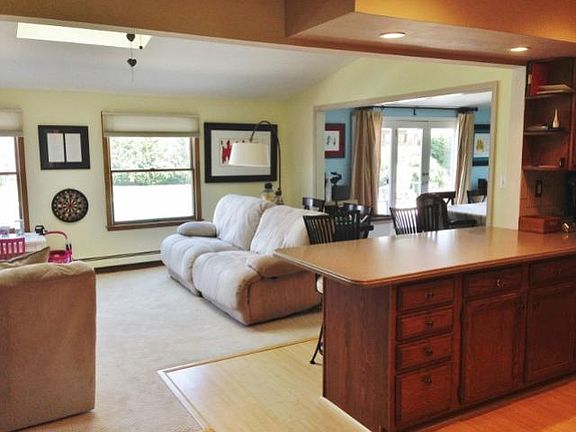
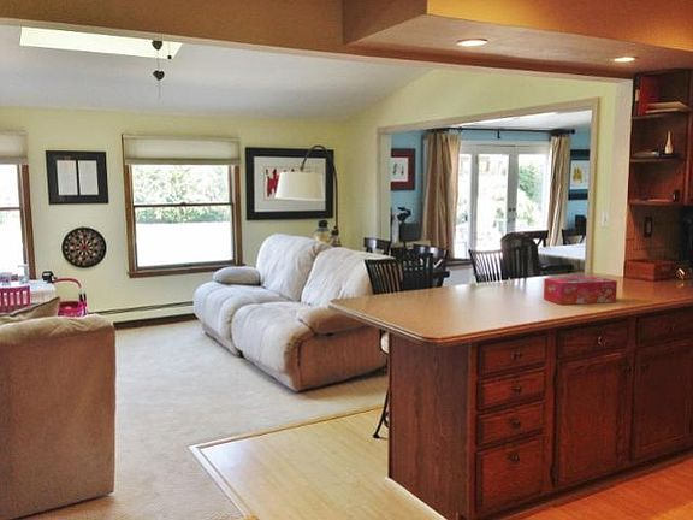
+ tissue box [543,276,618,306]
